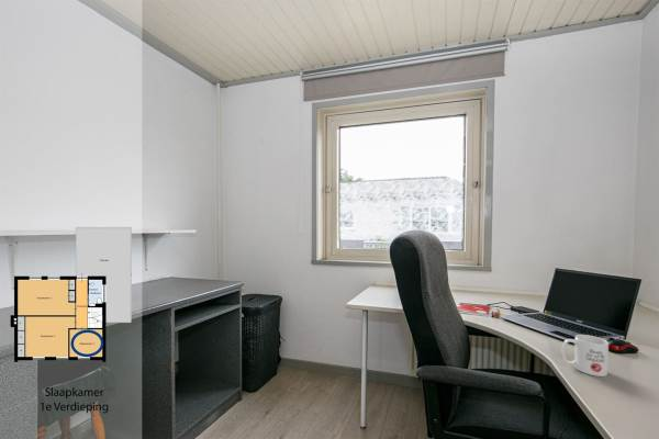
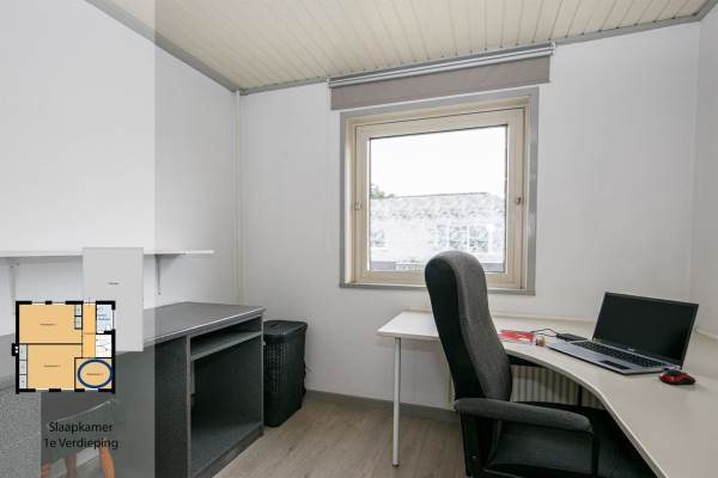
- mug [561,334,610,378]
